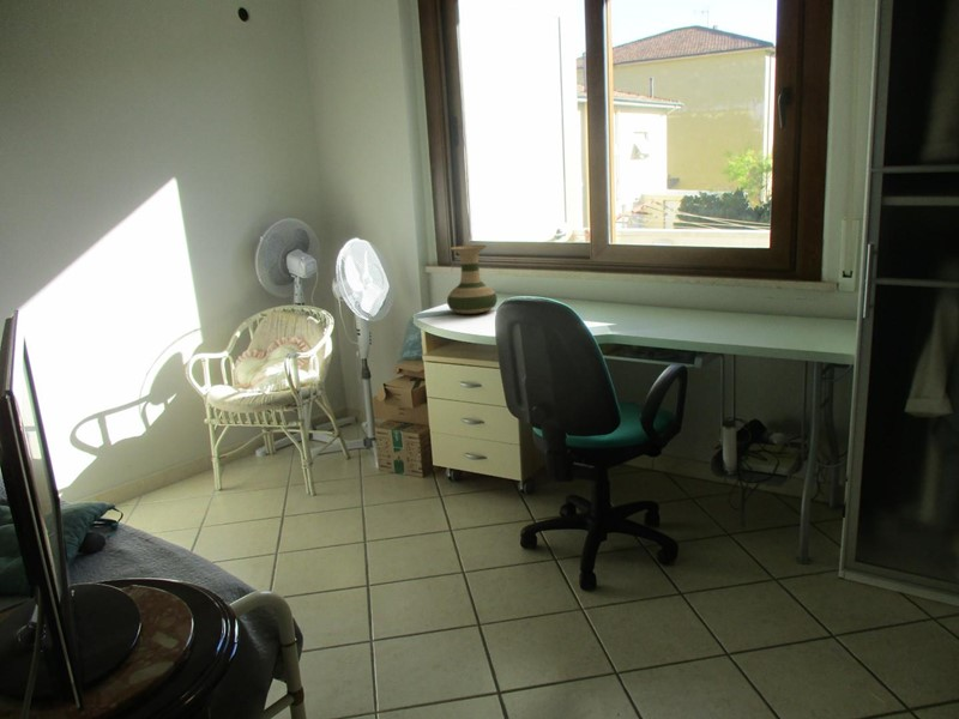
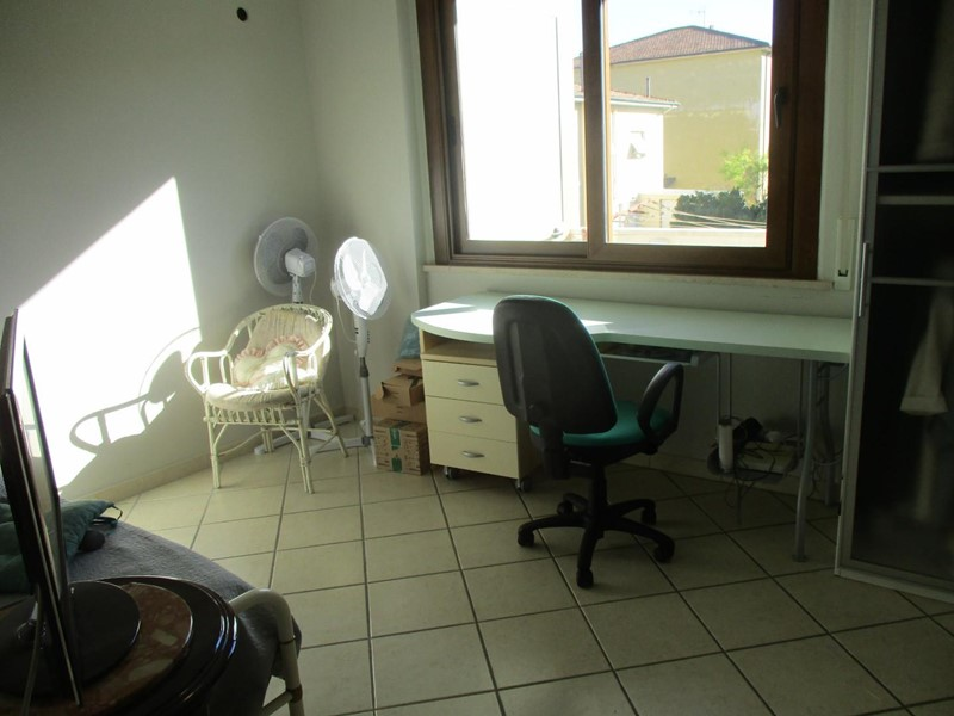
- vase [446,244,499,315]
